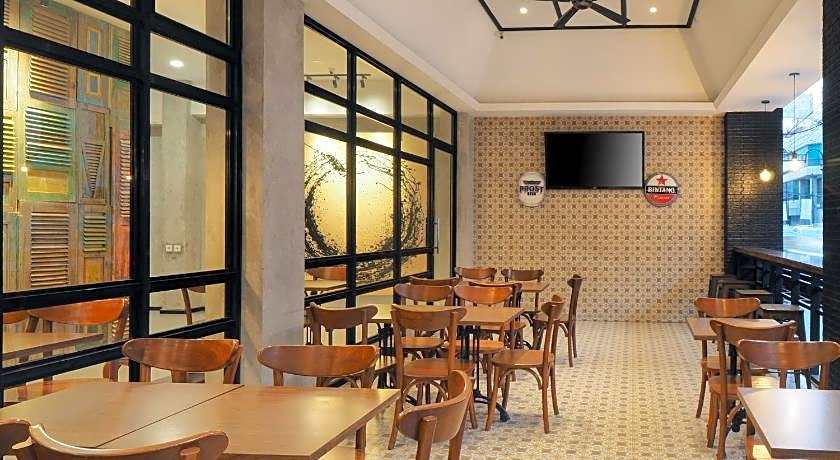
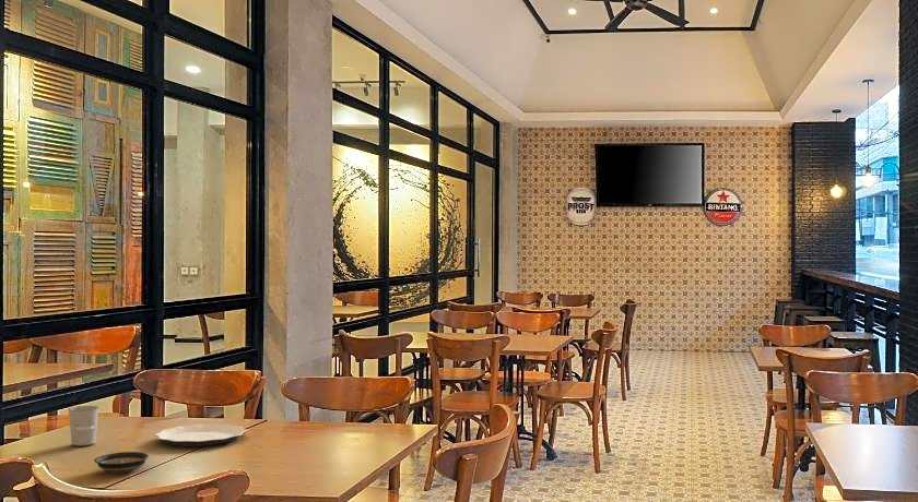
+ saucer [93,451,150,474]
+ plate [154,423,248,447]
+ cup [68,405,99,447]
